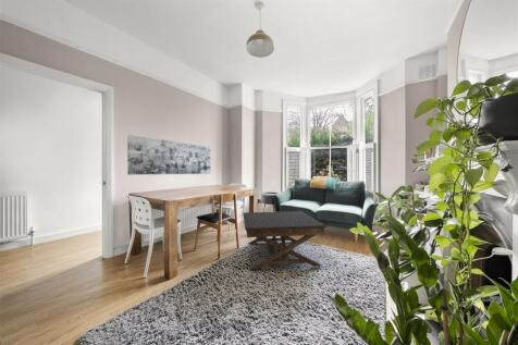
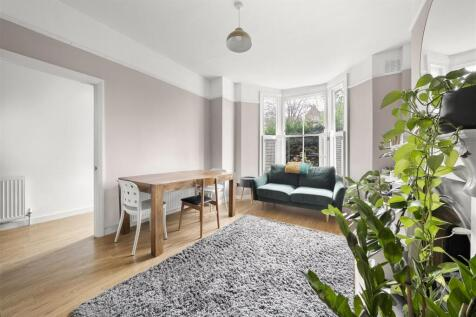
- coffee table [243,210,328,271]
- wall art [126,134,211,175]
